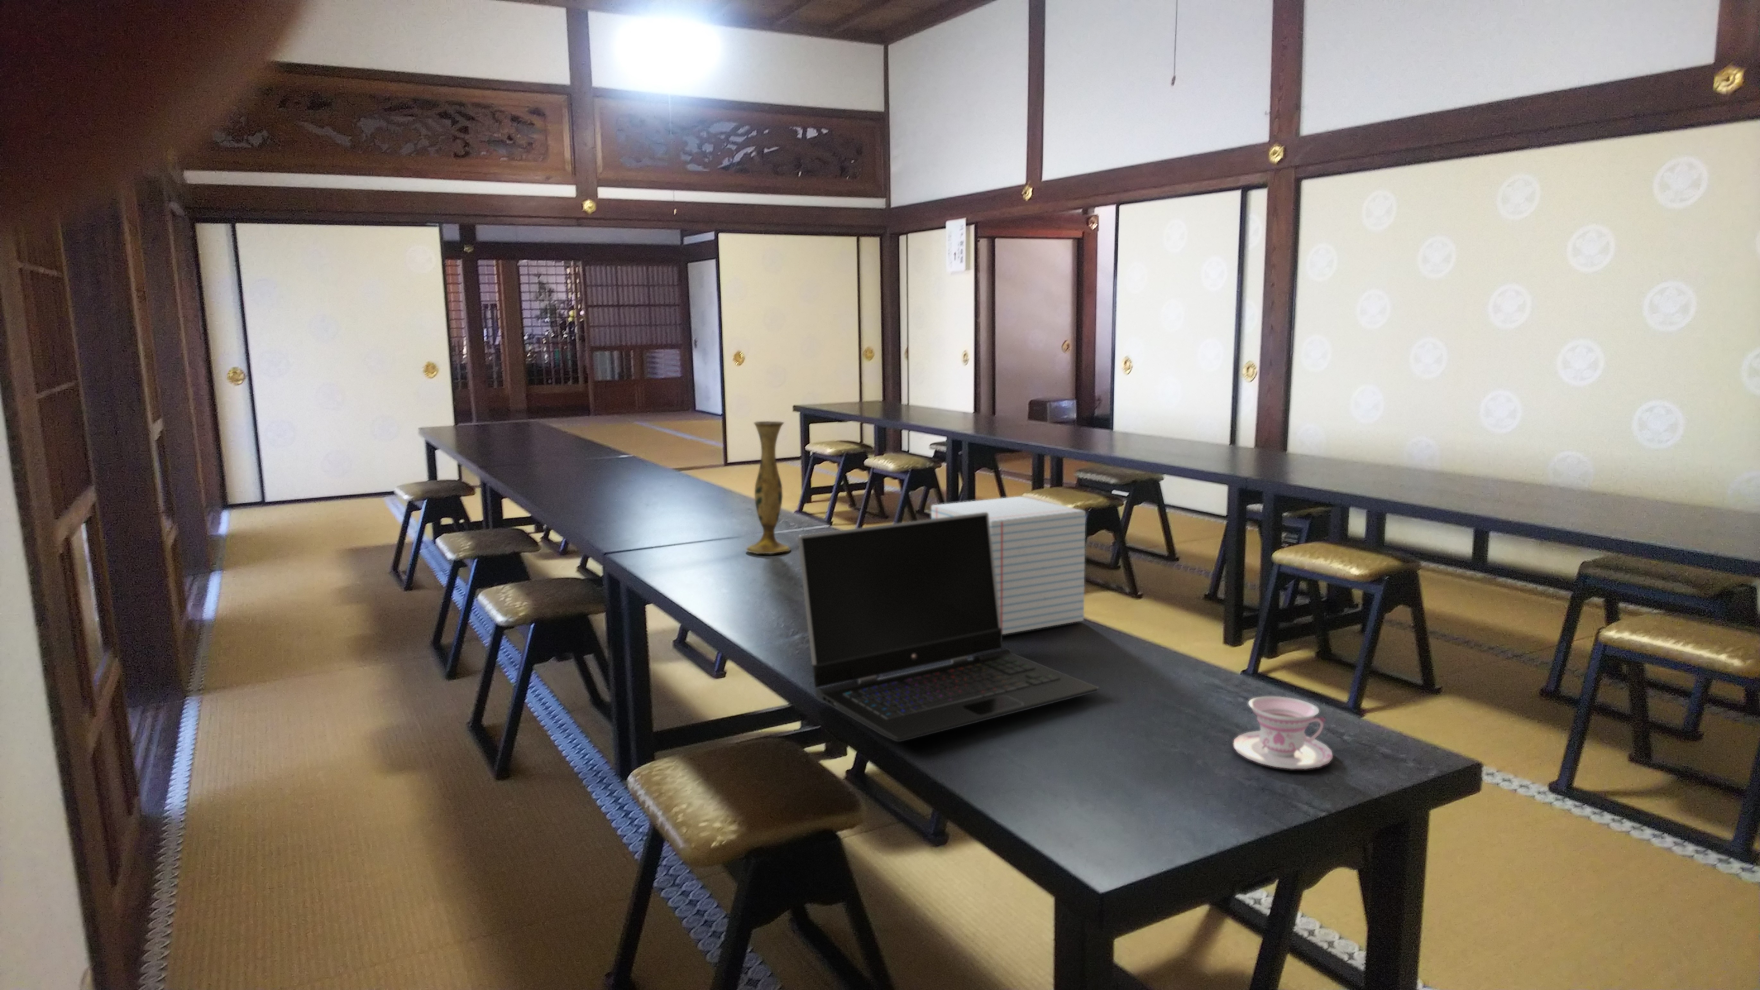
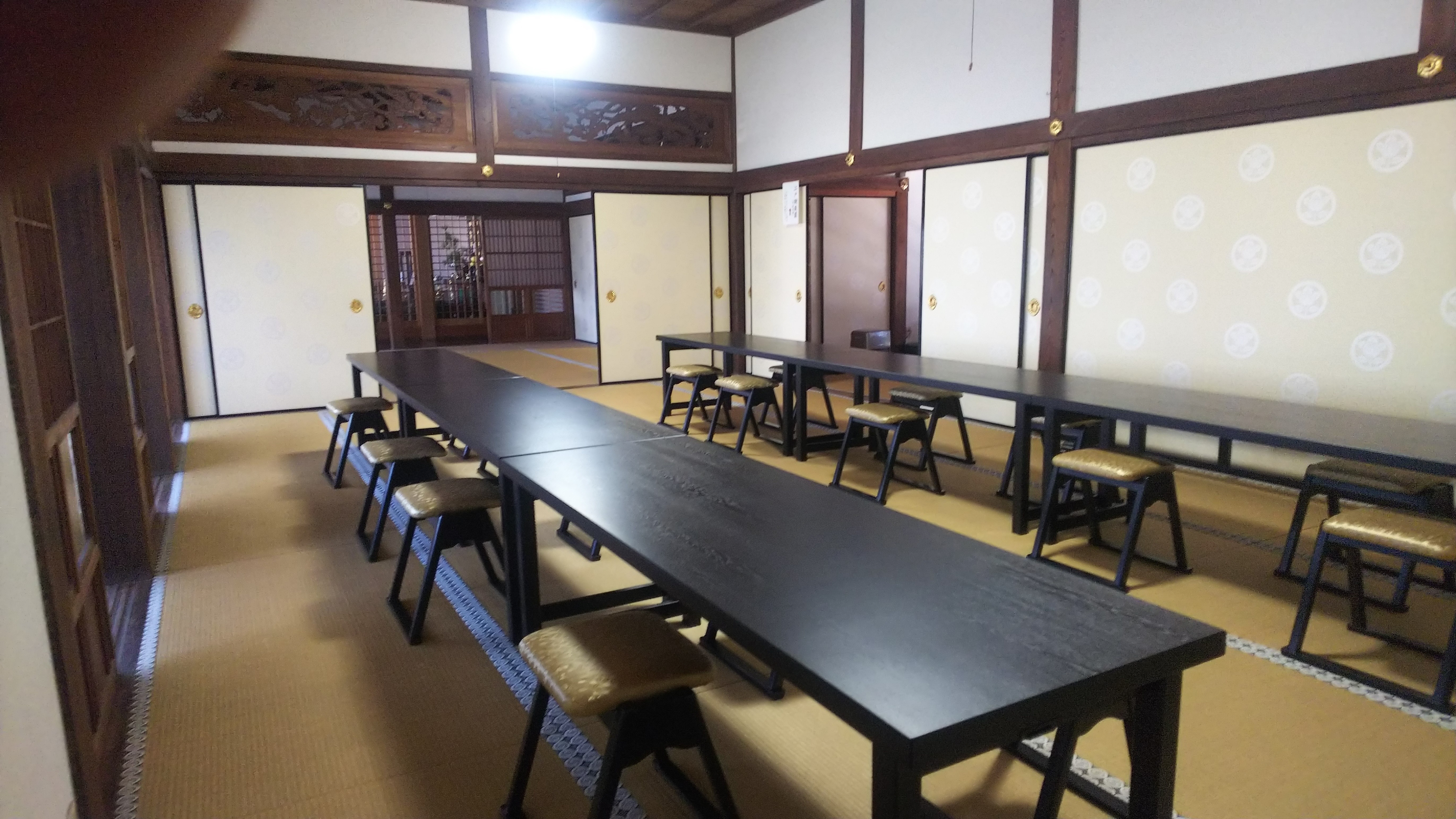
- teacup [1233,696,1333,769]
- vase [745,421,791,554]
- laptop computer [798,513,1099,742]
- notepad [931,496,1085,635]
